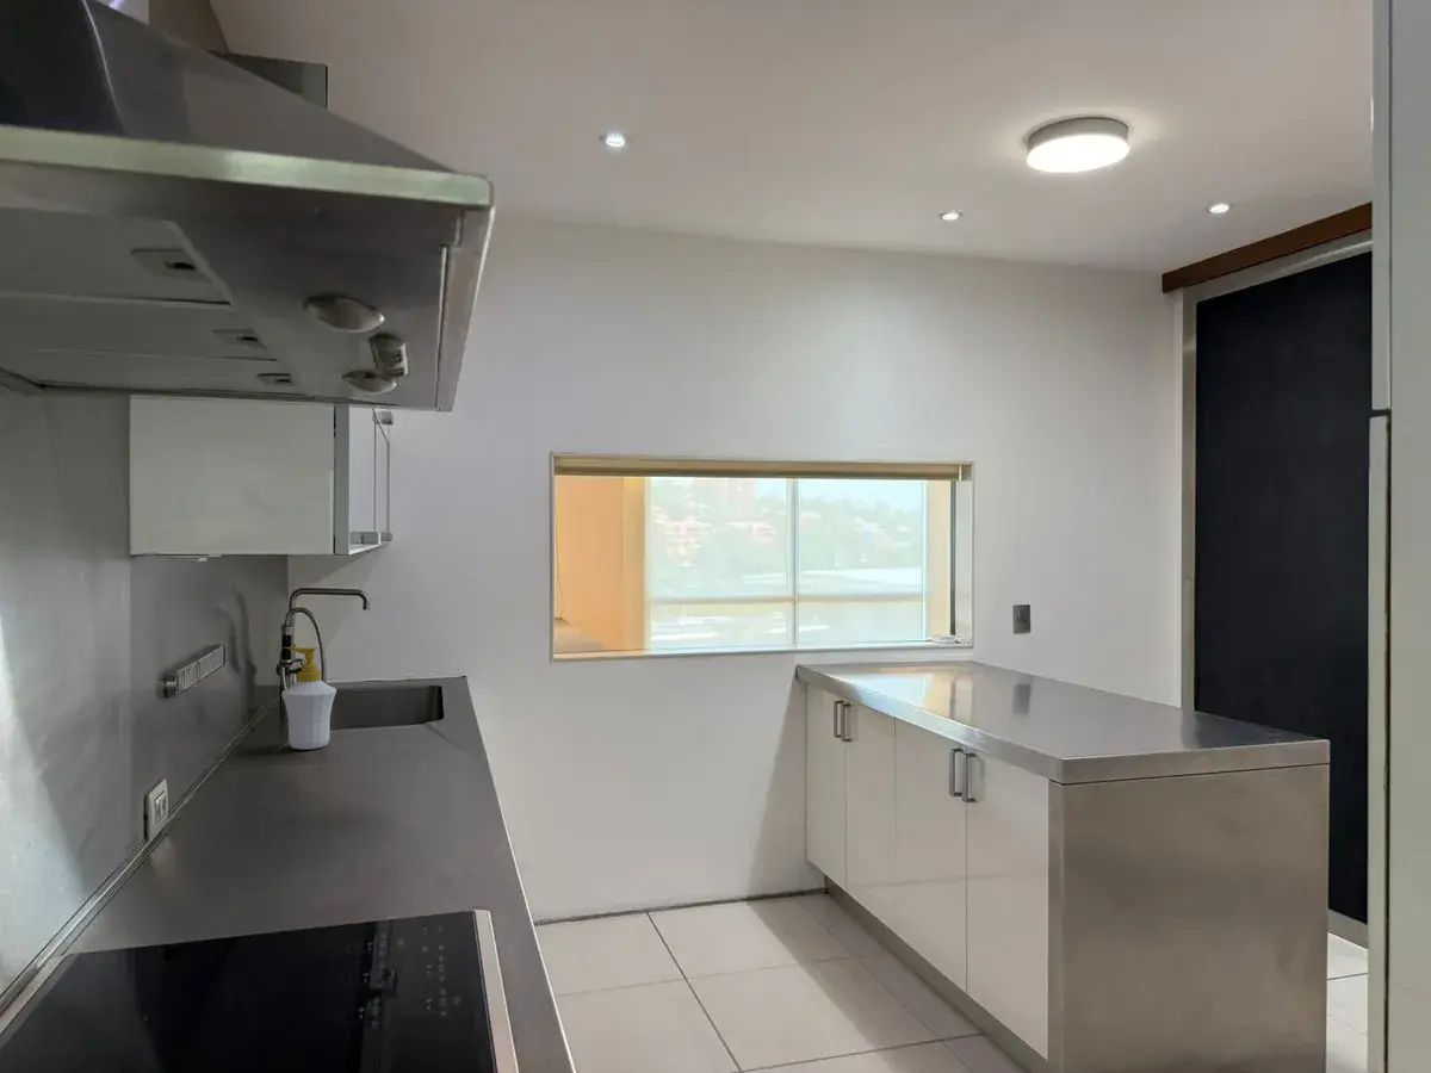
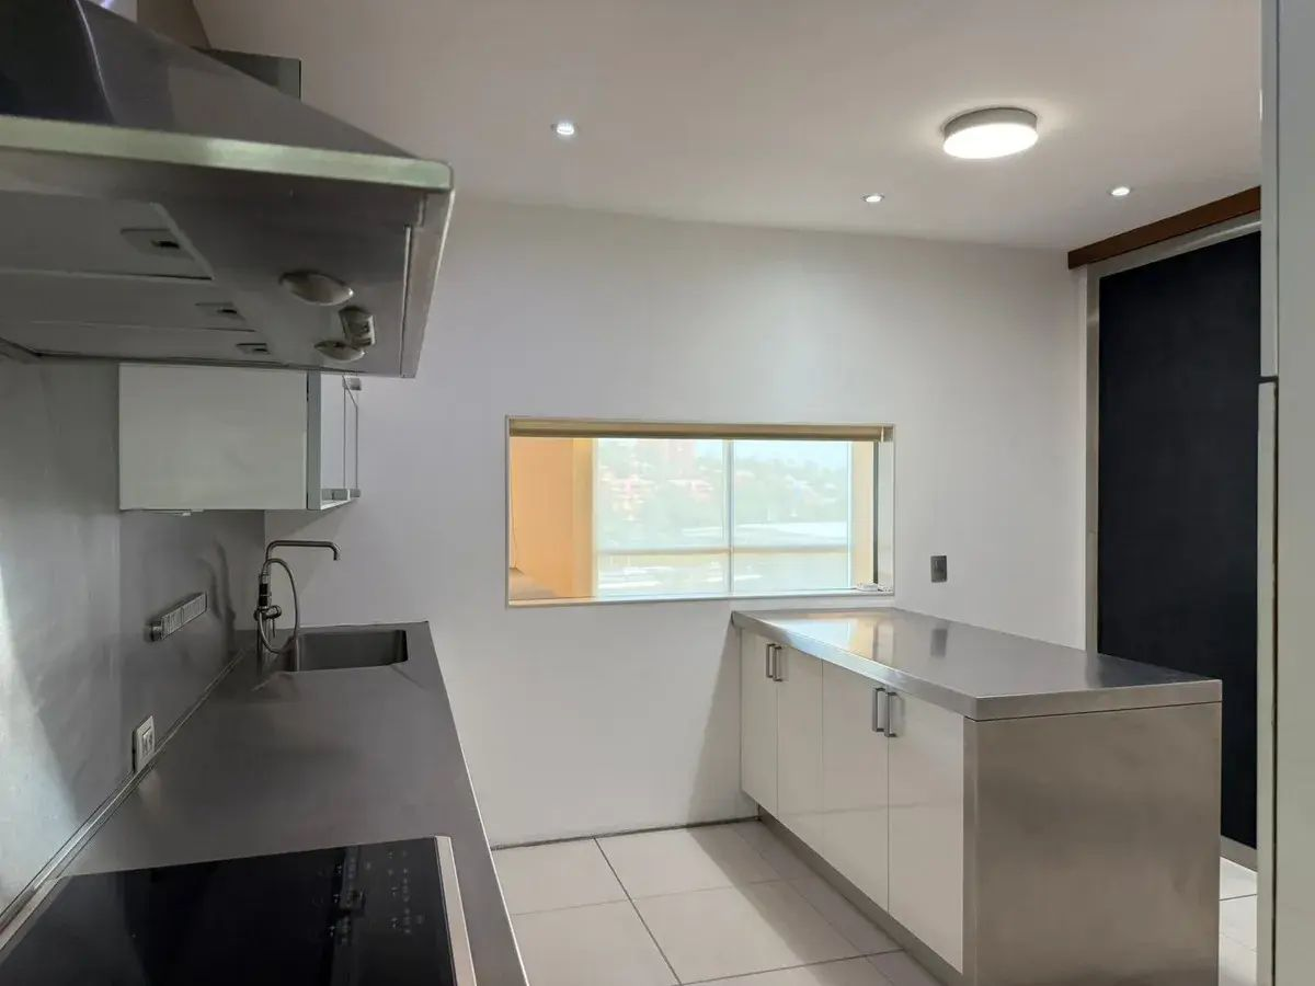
- soap bottle [280,646,337,751]
